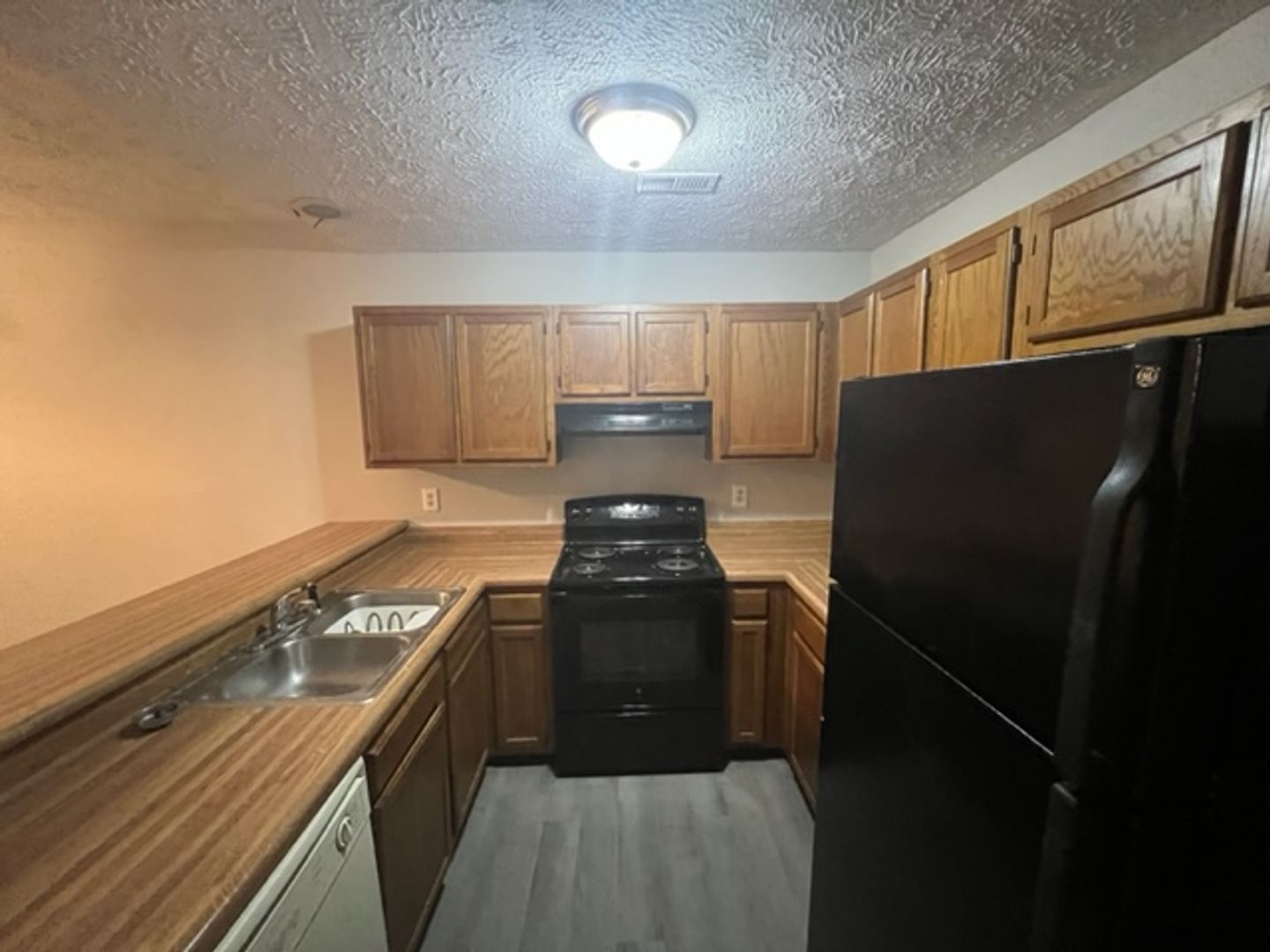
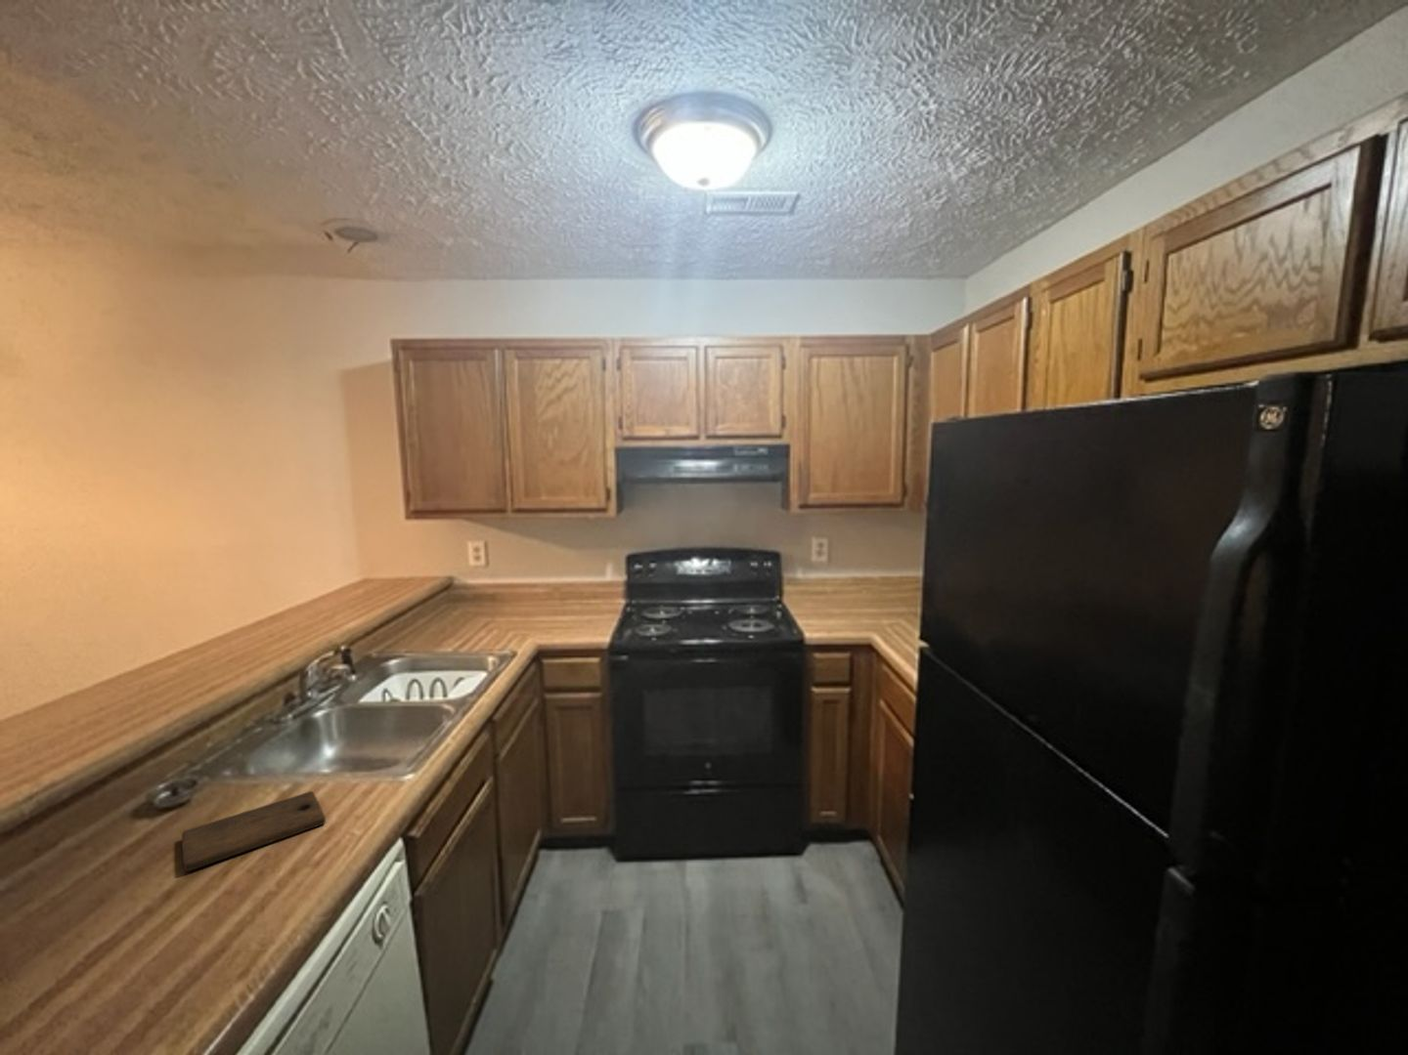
+ cutting board [181,790,327,872]
